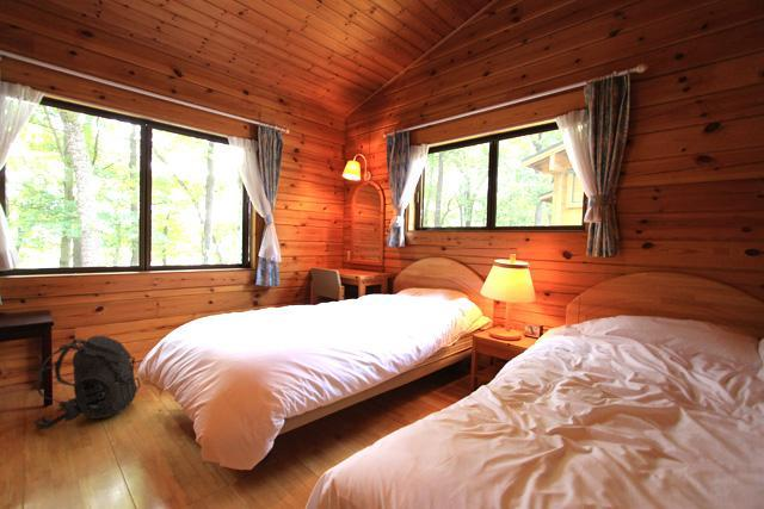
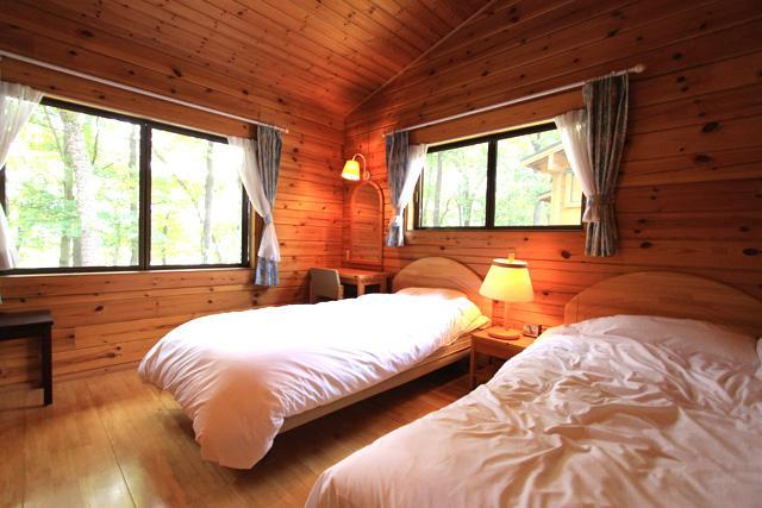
- backpack [32,335,142,430]
